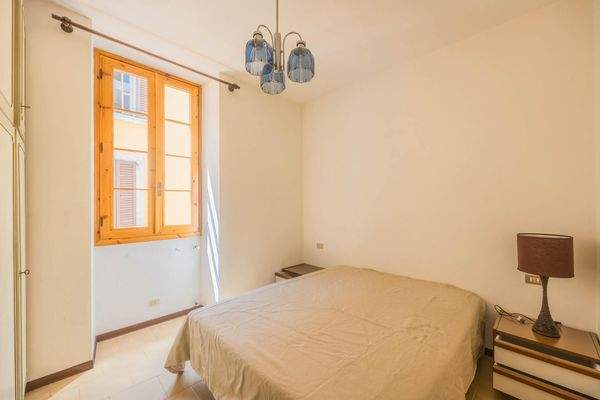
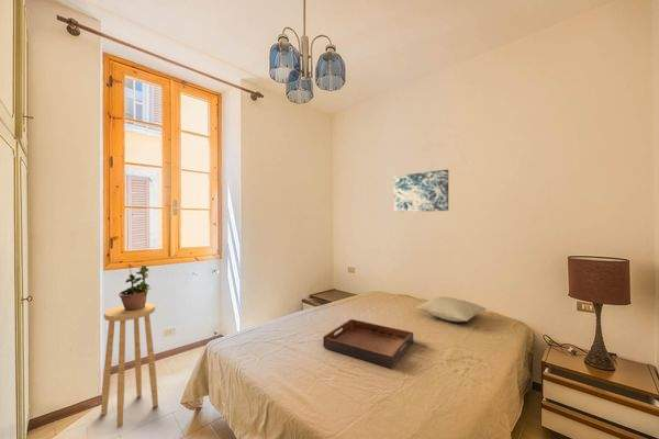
+ stool [100,302,159,428]
+ potted plant [118,264,150,311]
+ pillow [415,296,488,323]
+ serving tray [322,318,414,370]
+ wall art [393,169,449,213]
